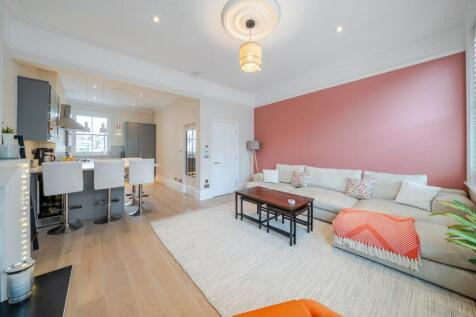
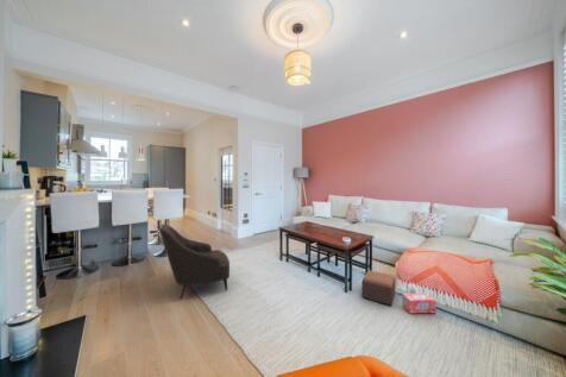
+ footstool [360,269,396,307]
+ leather [158,222,231,301]
+ box [401,293,438,314]
